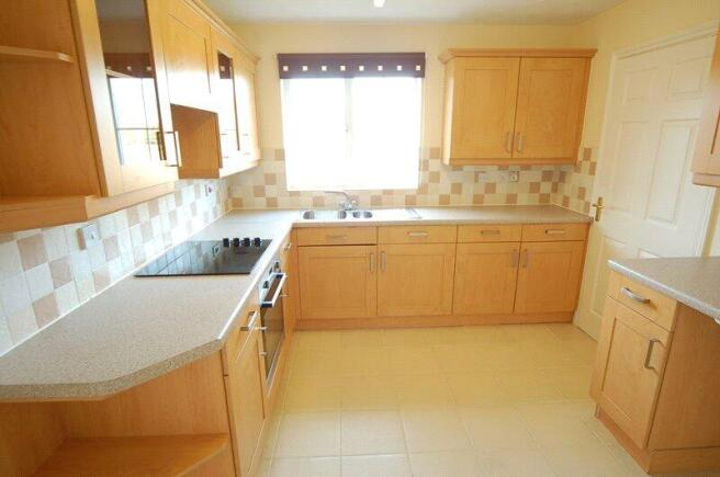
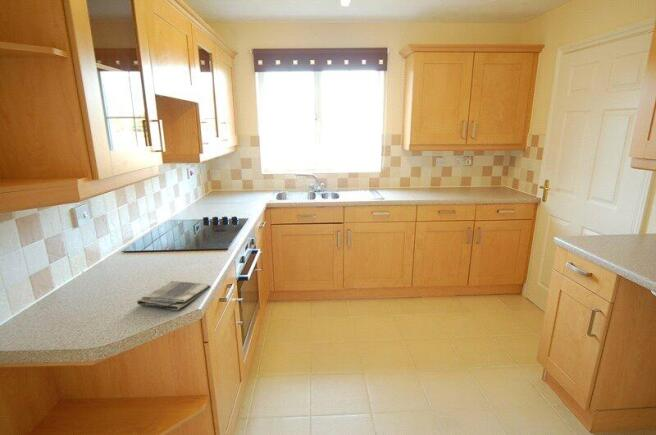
+ dish towel [136,280,212,311]
